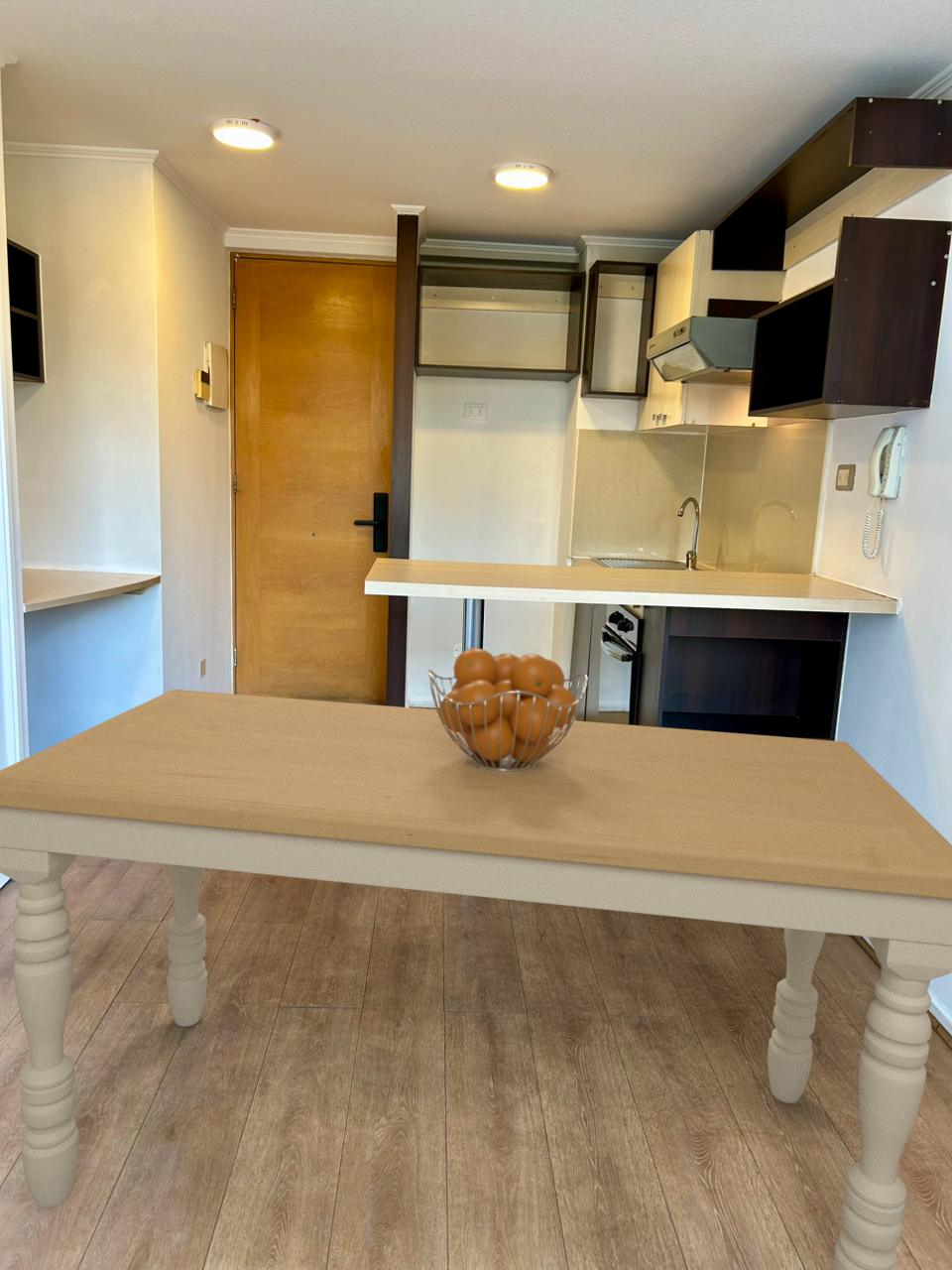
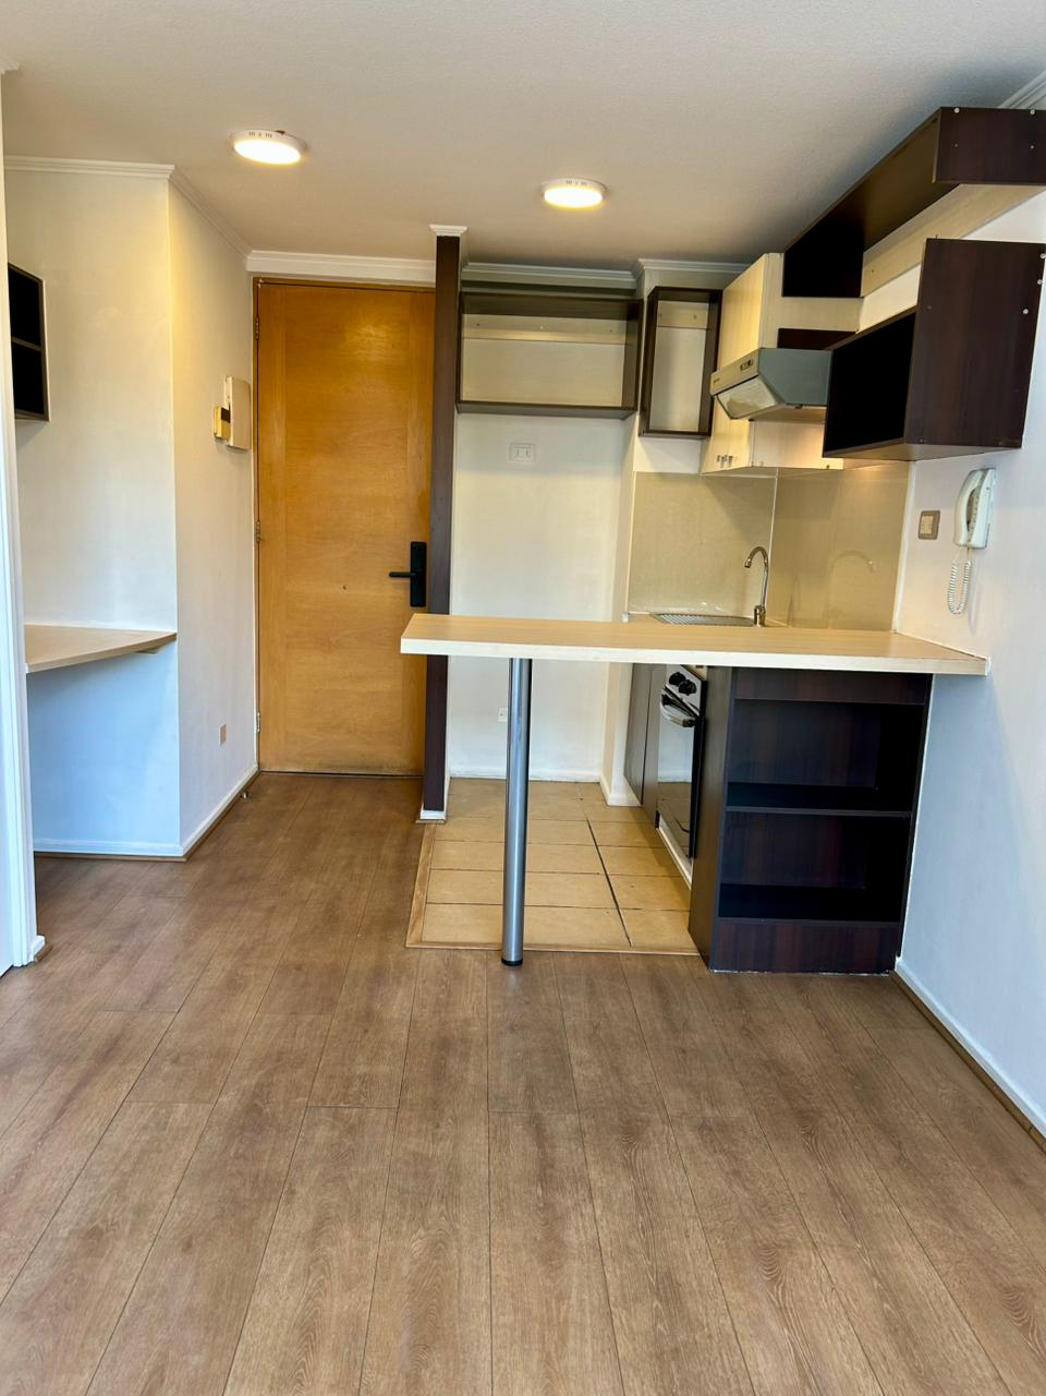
- dining table [0,689,952,1270]
- fruit basket [427,647,589,773]
